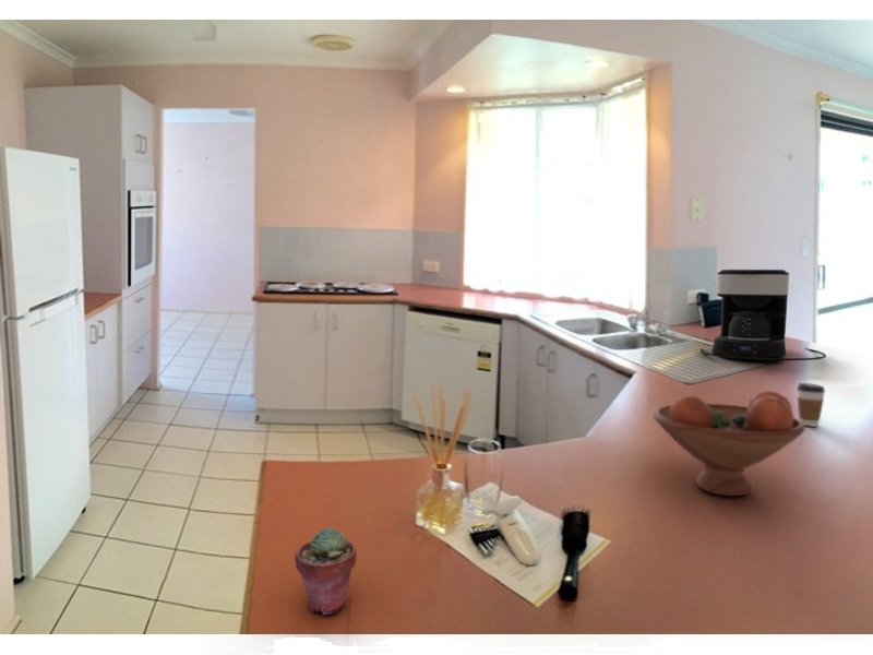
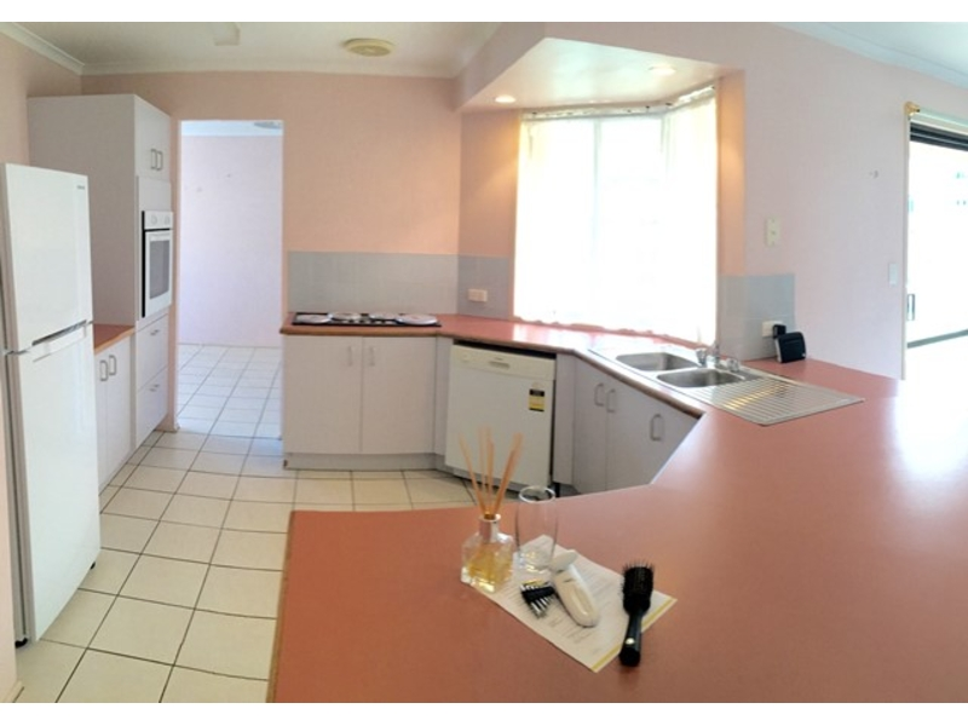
- fruit bowl [653,389,806,497]
- coffee maker [699,269,827,361]
- potted succulent [294,526,358,616]
- coffee cup [796,382,826,427]
